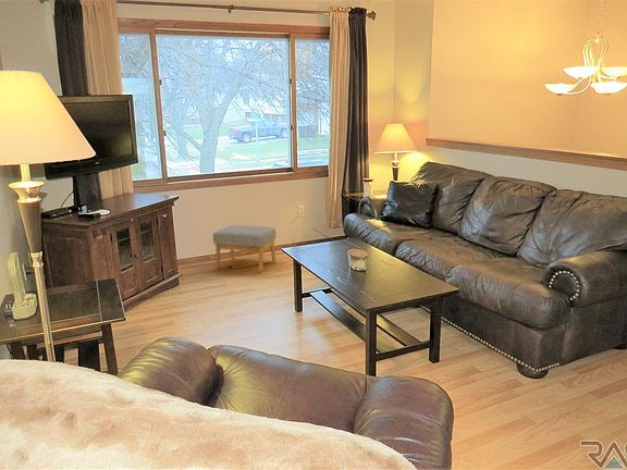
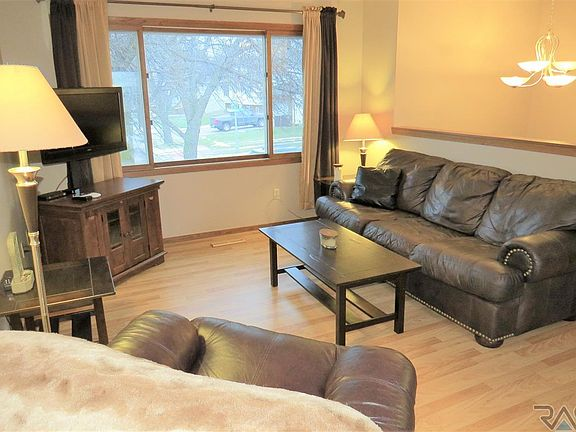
- footstool [212,224,276,273]
